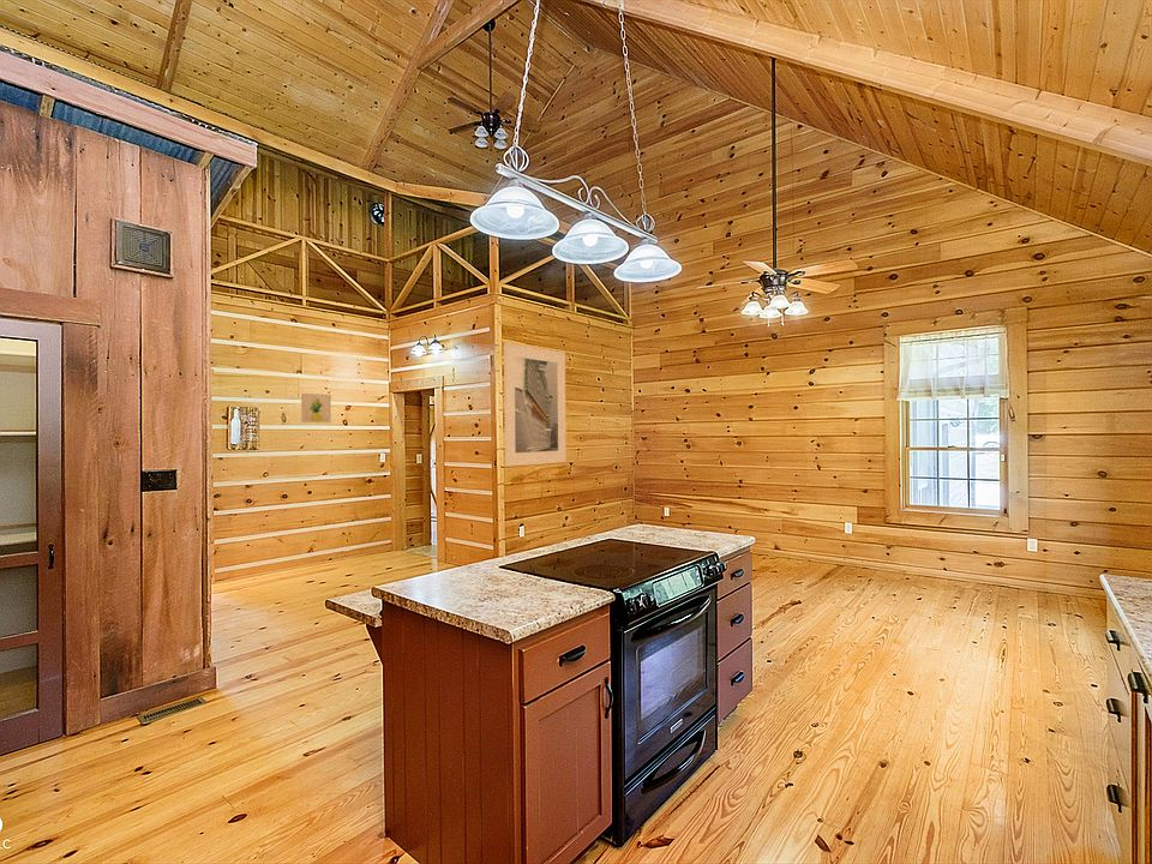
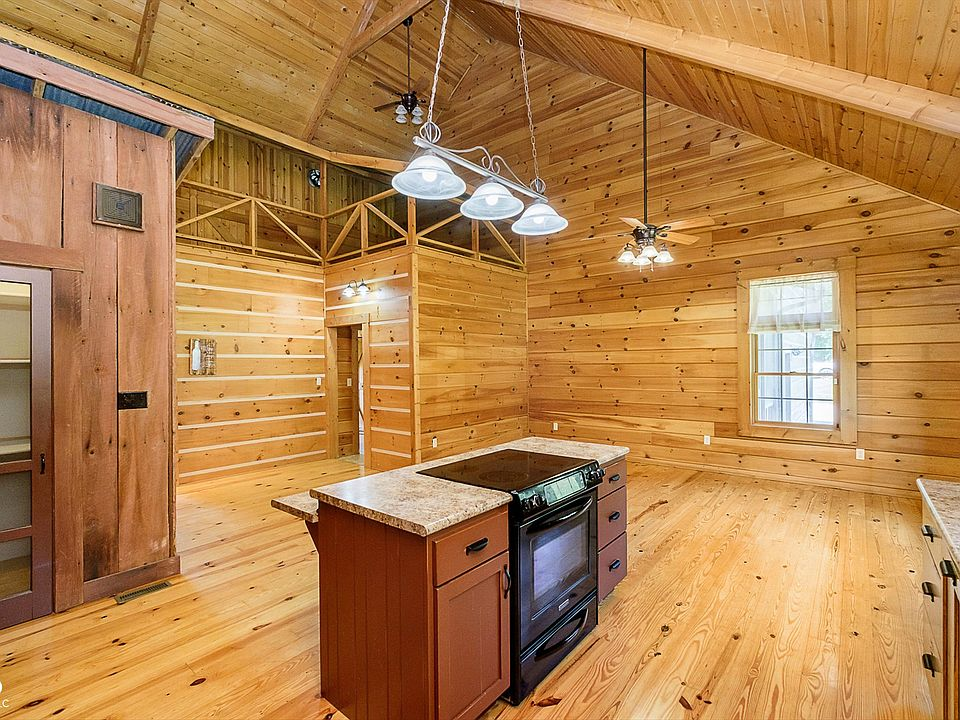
- wall art [300,392,332,424]
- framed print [503,341,568,468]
